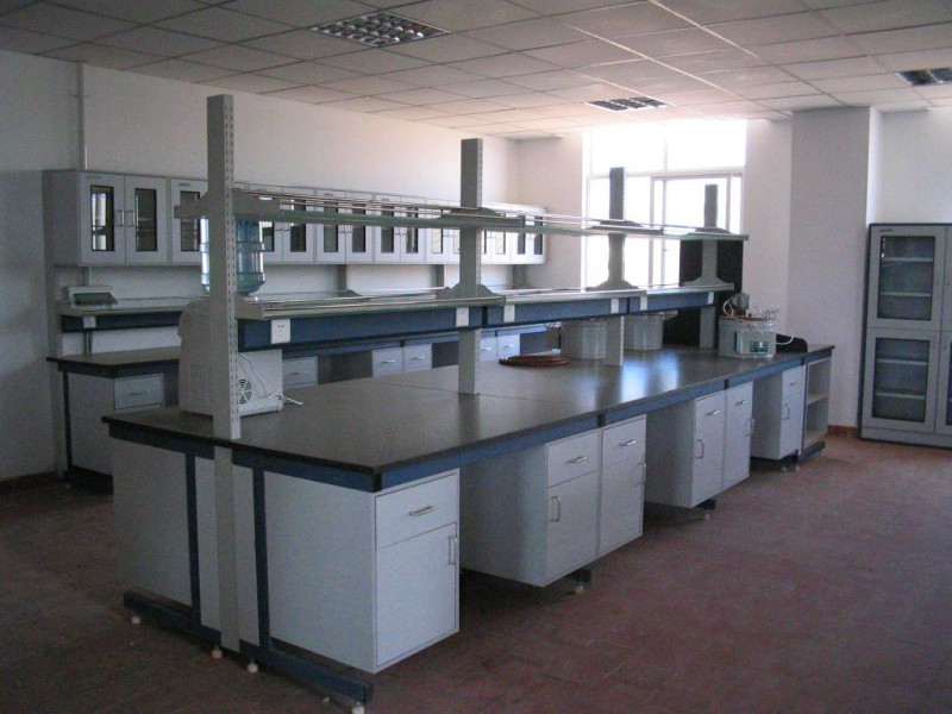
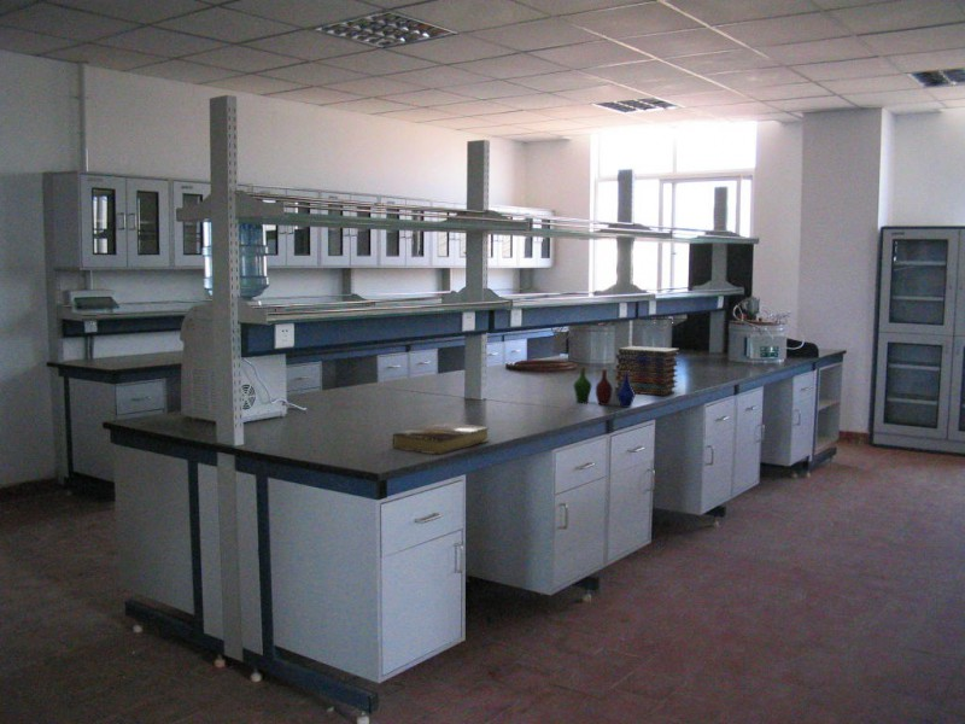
+ book stack [614,345,680,397]
+ book [391,421,491,456]
+ bottle [573,366,637,409]
